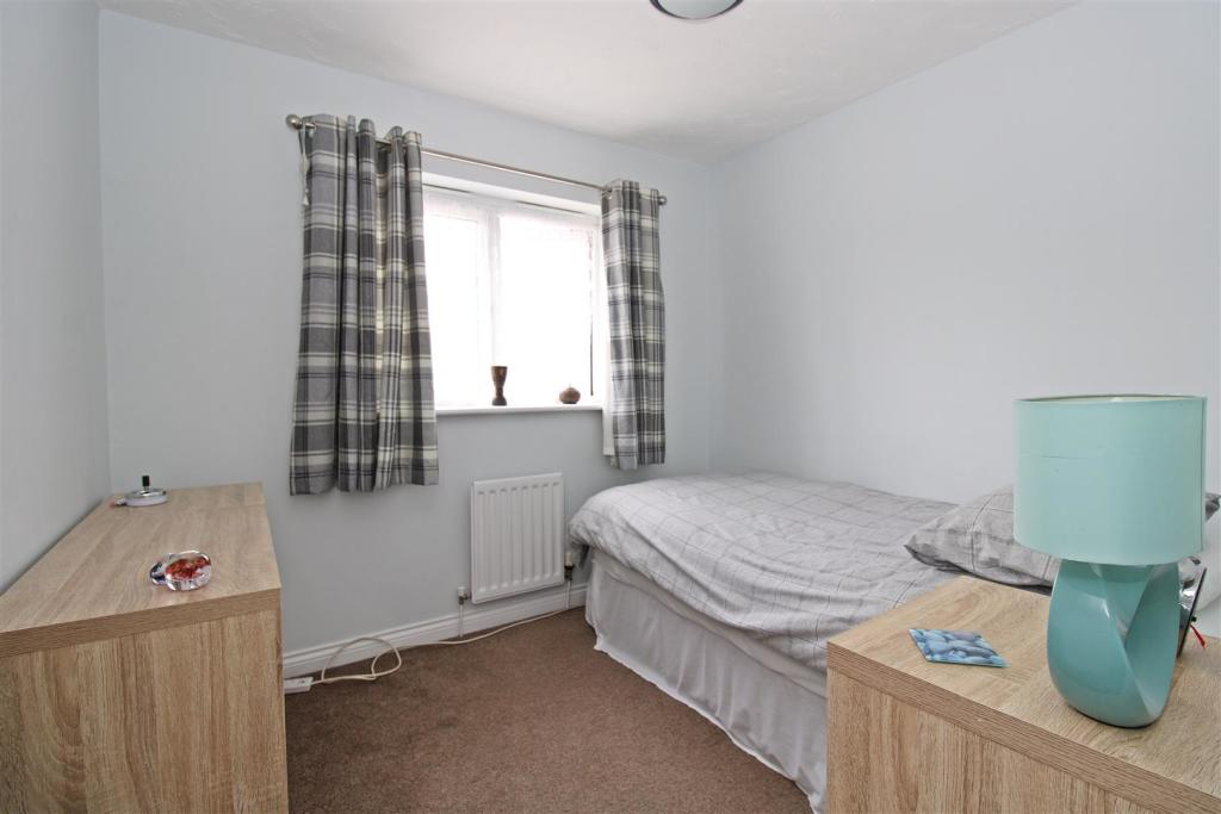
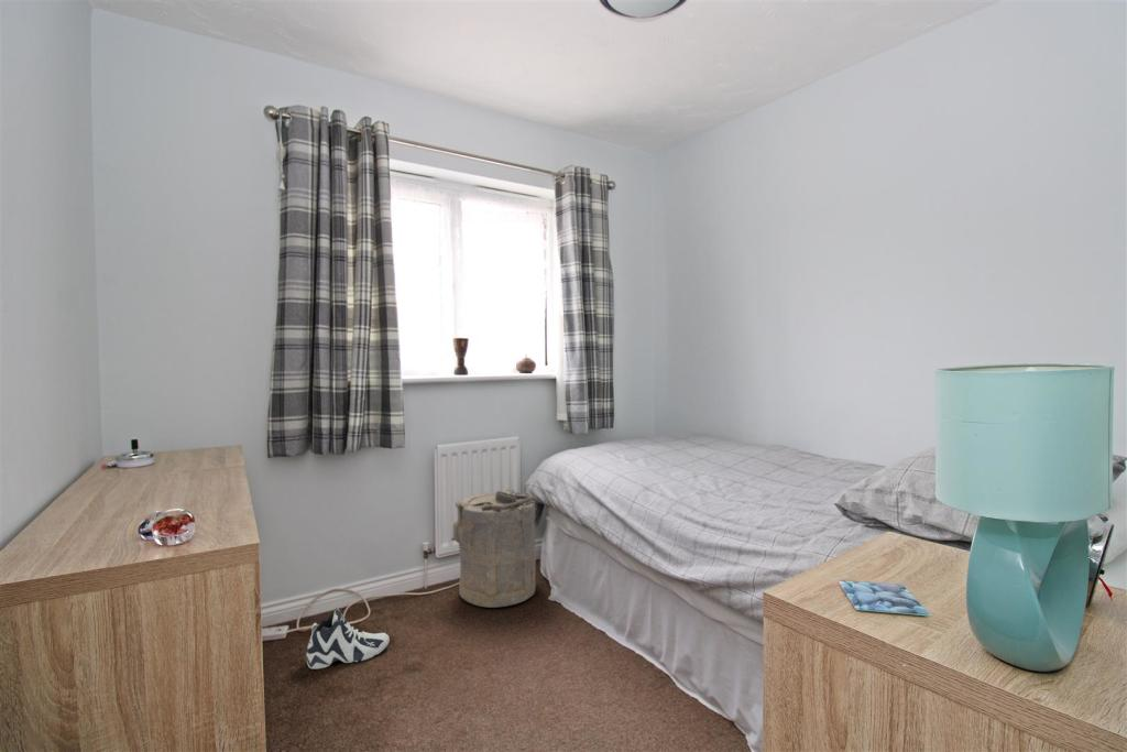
+ sneaker [306,607,391,669]
+ laundry hamper [450,488,537,609]
